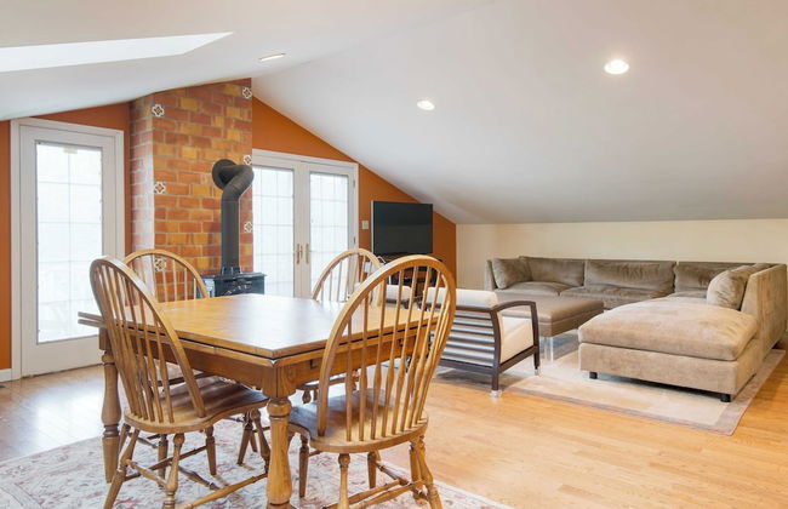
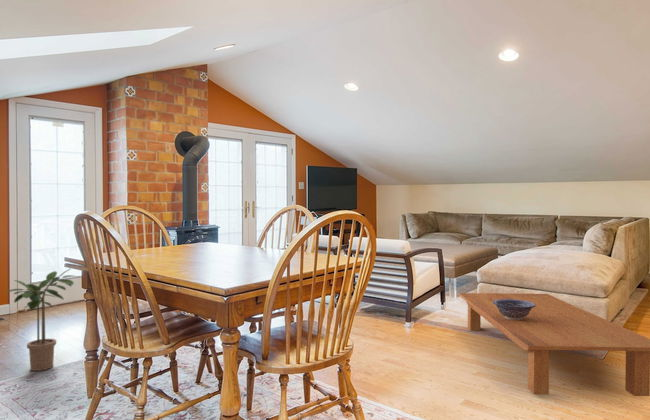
+ coffee table [458,292,650,397]
+ decorative bowl [493,299,536,320]
+ potted plant [6,268,78,372]
